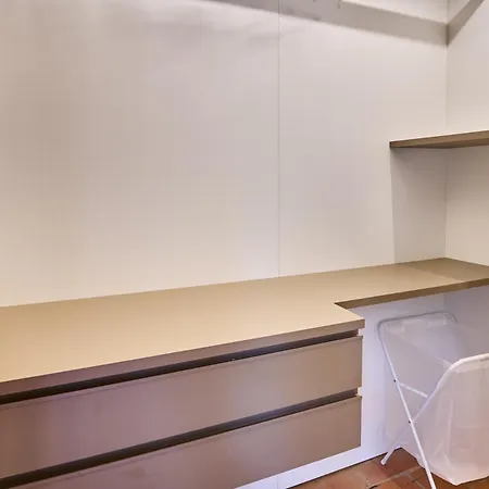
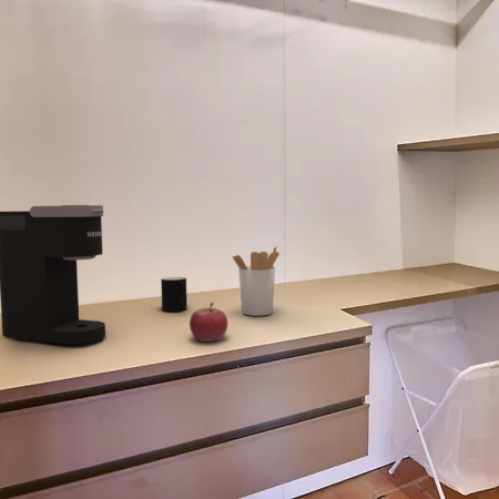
+ coffee maker [0,204,106,345]
+ cup [160,275,189,313]
+ fruit [189,302,228,343]
+ utensil holder [232,244,281,317]
